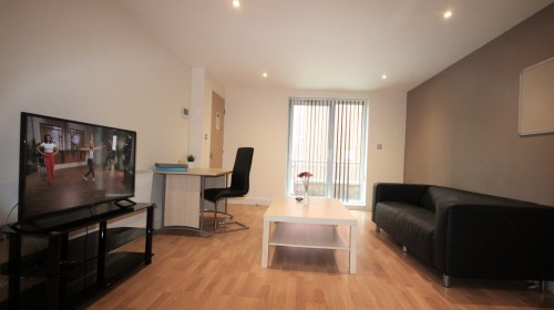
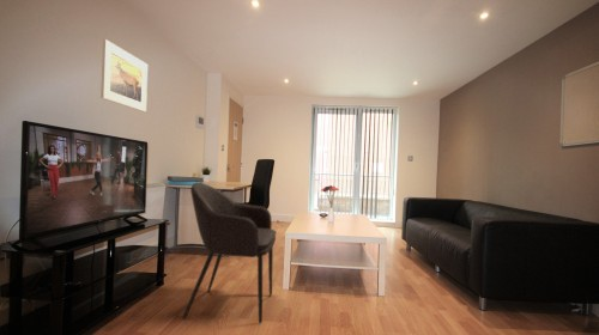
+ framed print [99,38,149,112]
+ armchair [182,182,277,324]
